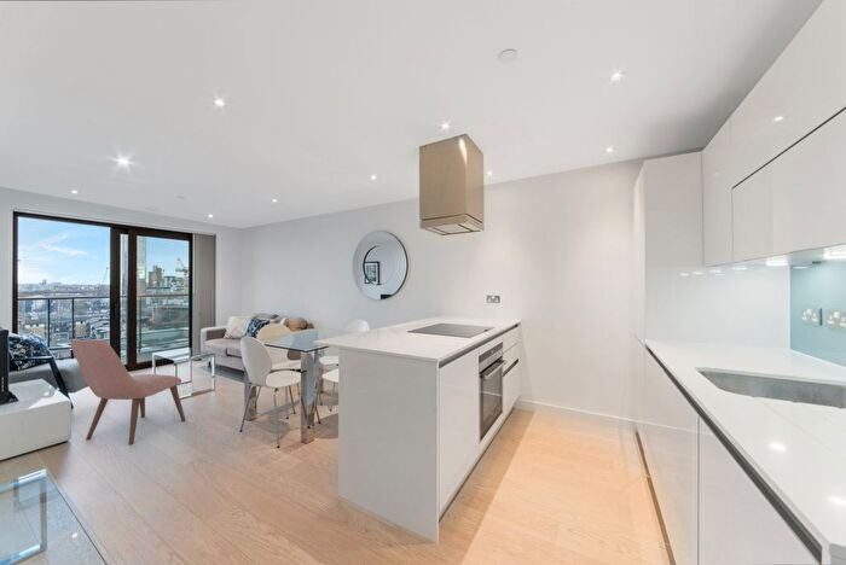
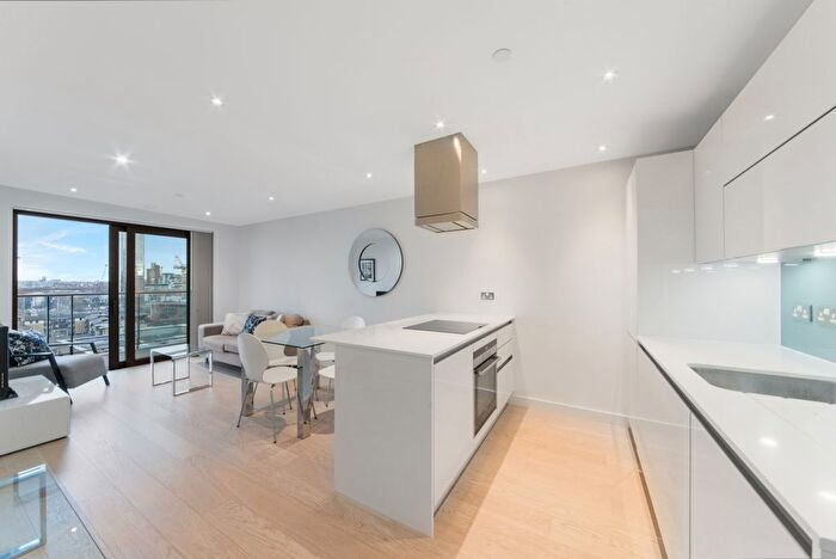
- chair [69,338,186,445]
